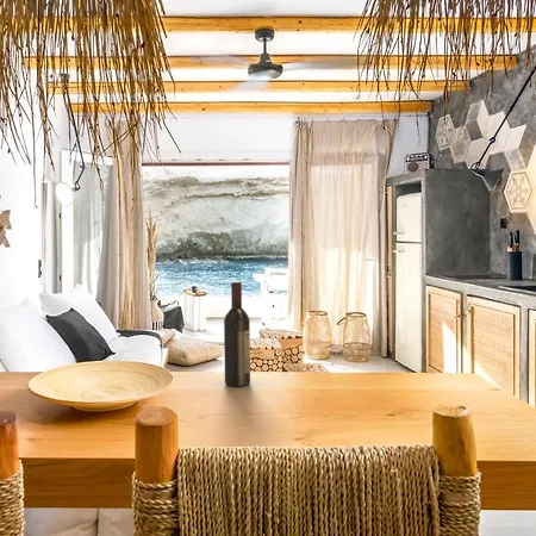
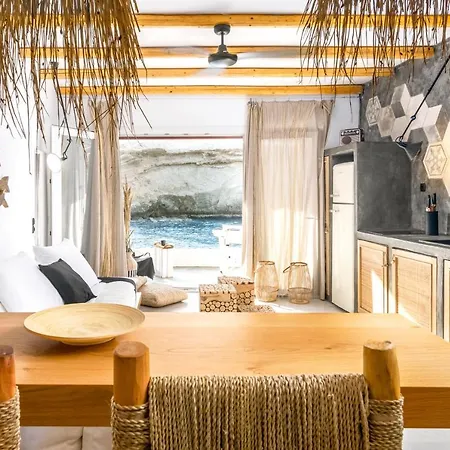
- wine bottle [223,280,251,387]
